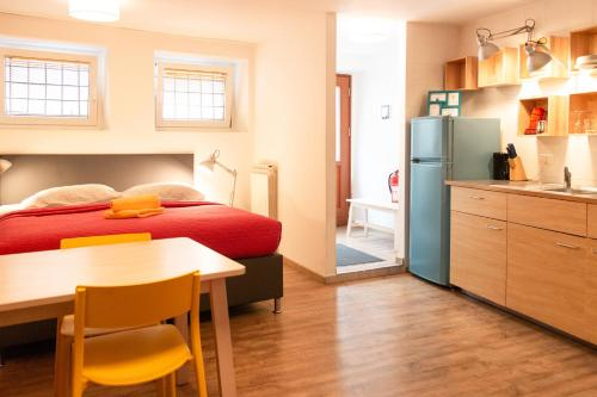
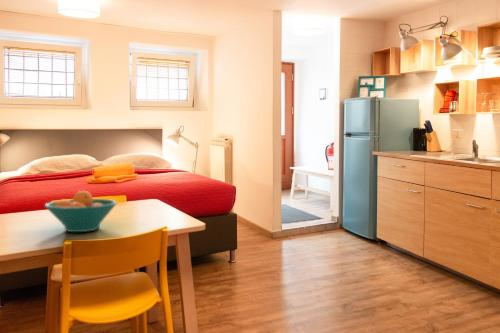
+ fruit bowl [44,190,118,233]
